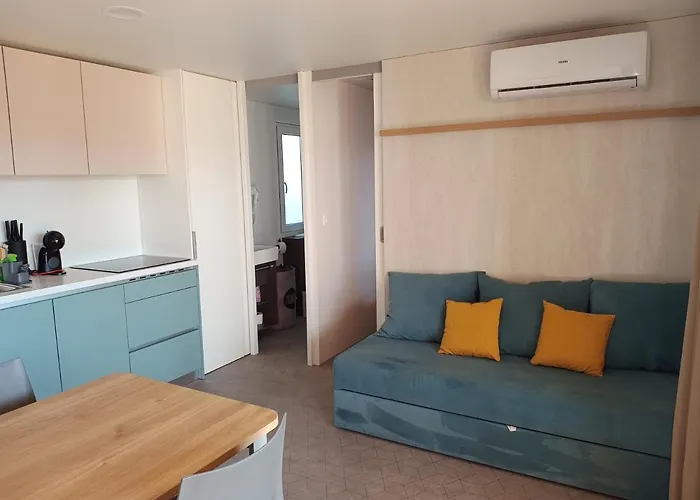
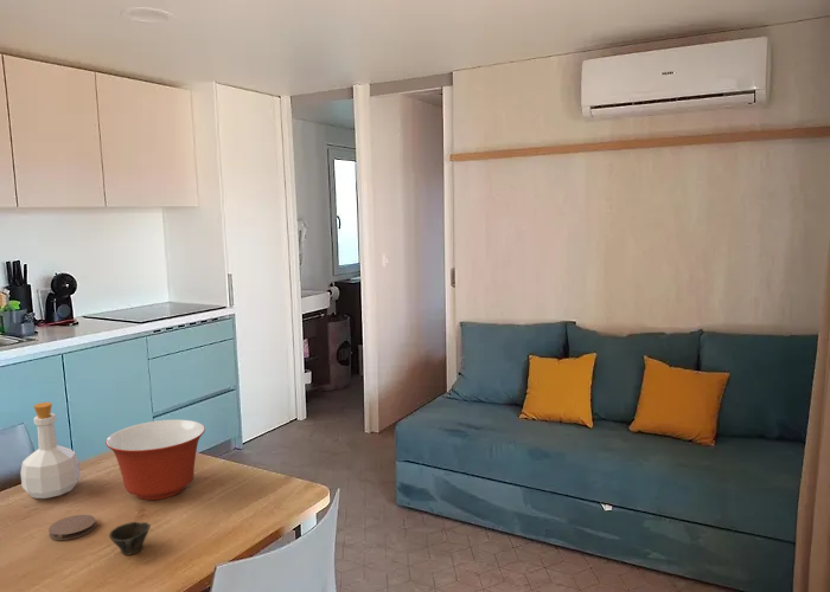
+ cup [108,521,152,556]
+ coaster [47,514,97,541]
+ bottle [19,401,82,500]
+ mixing bowl [104,419,206,501]
